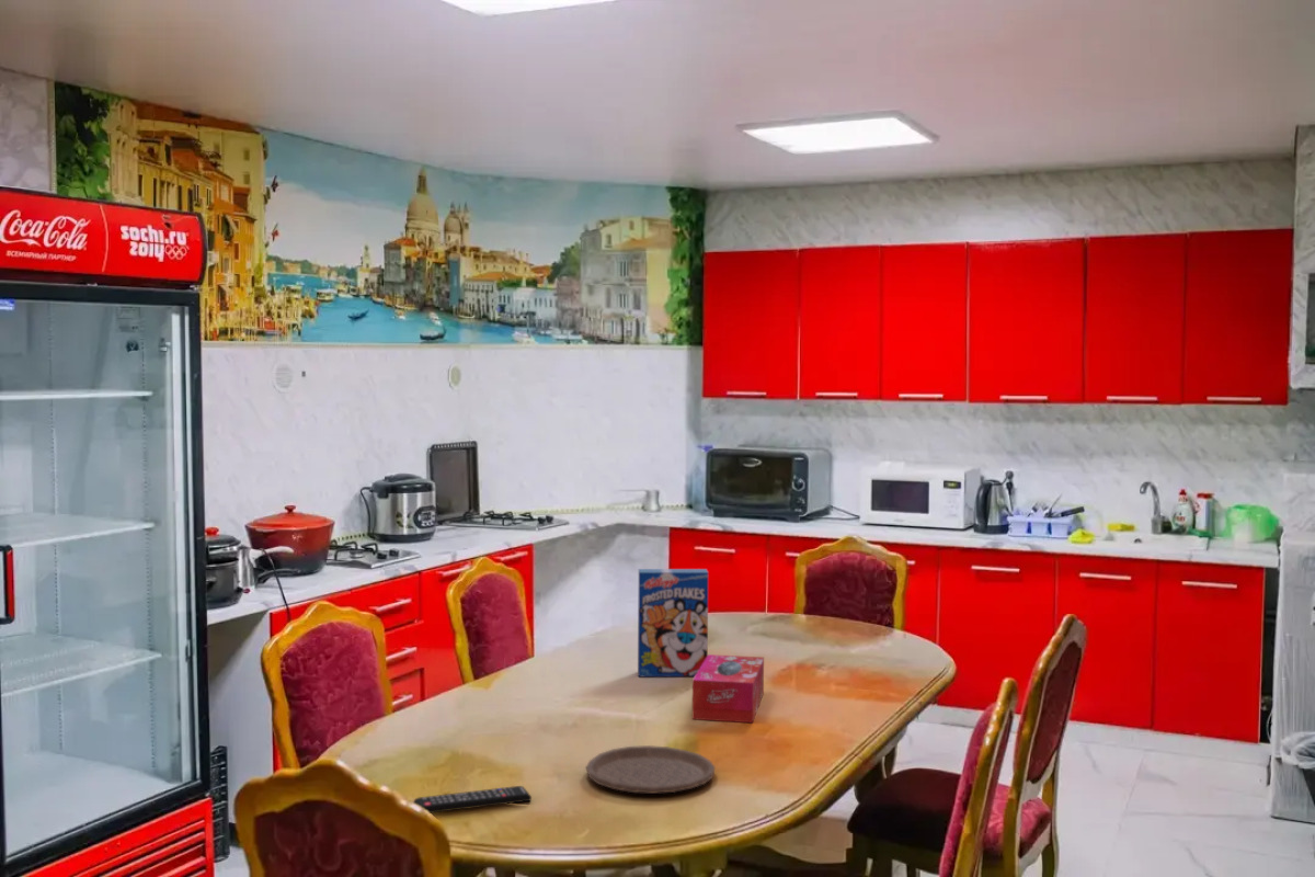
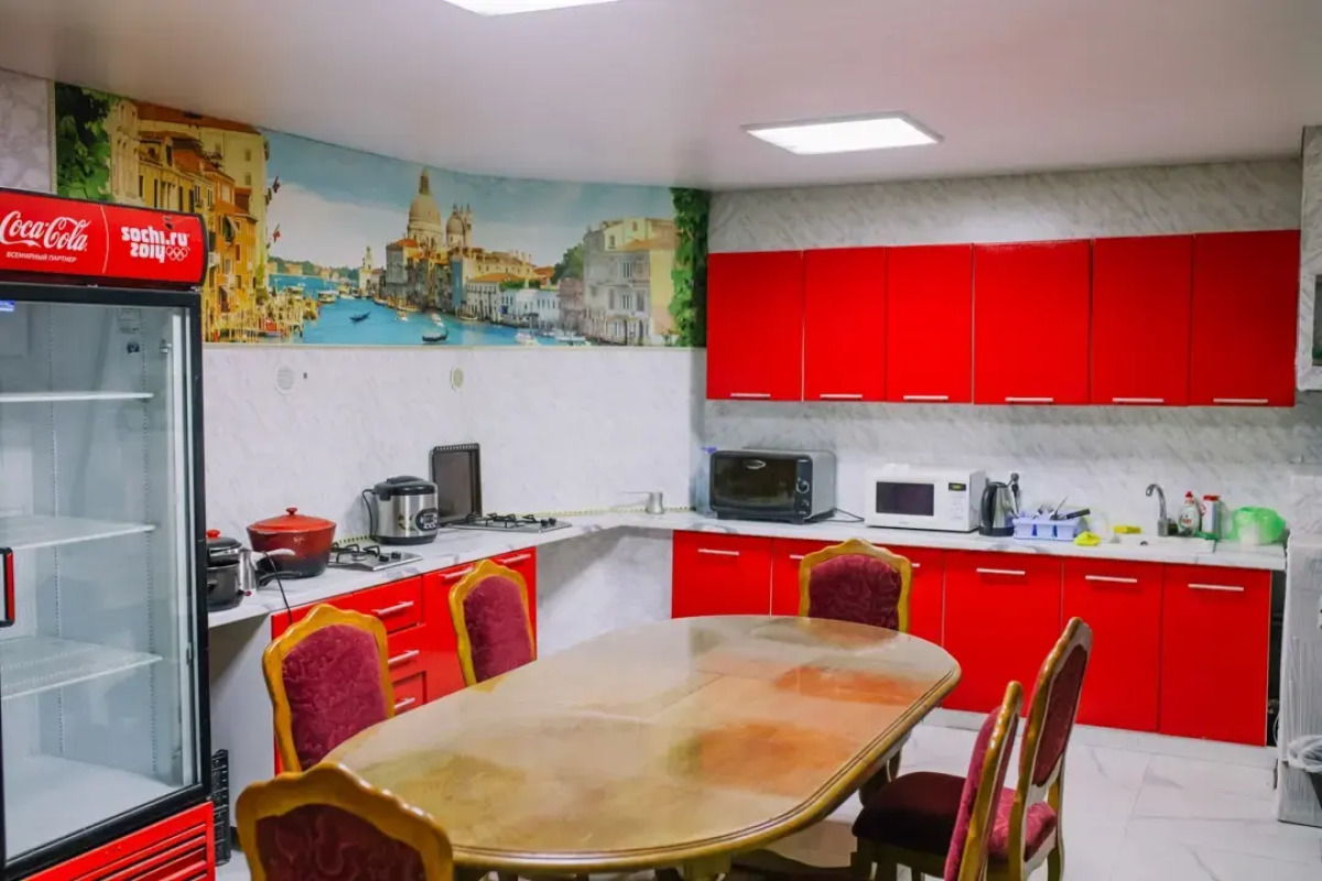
- tissue box [691,653,765,724]
- remote control [412,785,533,815]
- plate [584,744,716,795]
- cereal box [637,568,709,677]
